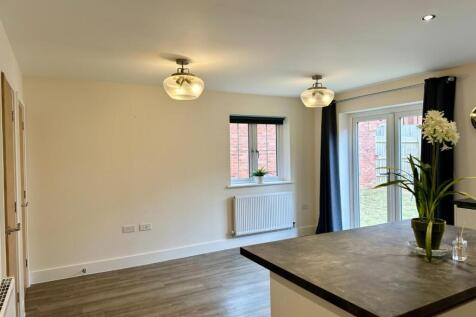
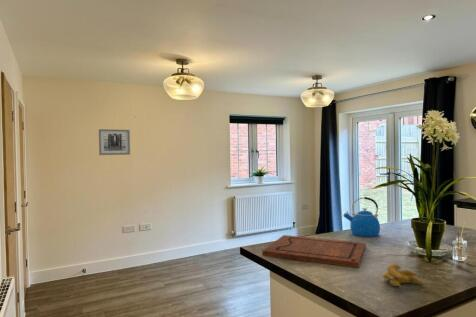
+ wall art [98,128,131,156]
+ kettle [342,196,381,238]
+ cutting board [261,234,367,269]
+ banana [381,263,424,289]
